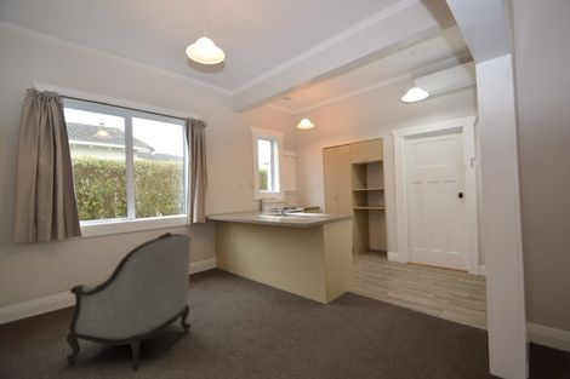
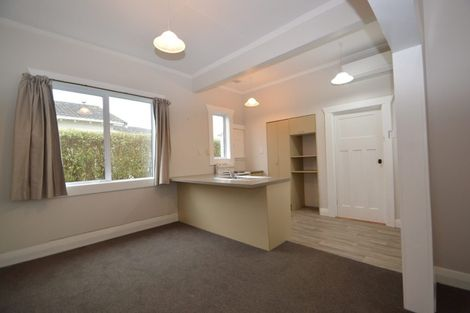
- armchair [65,231,193,373]
